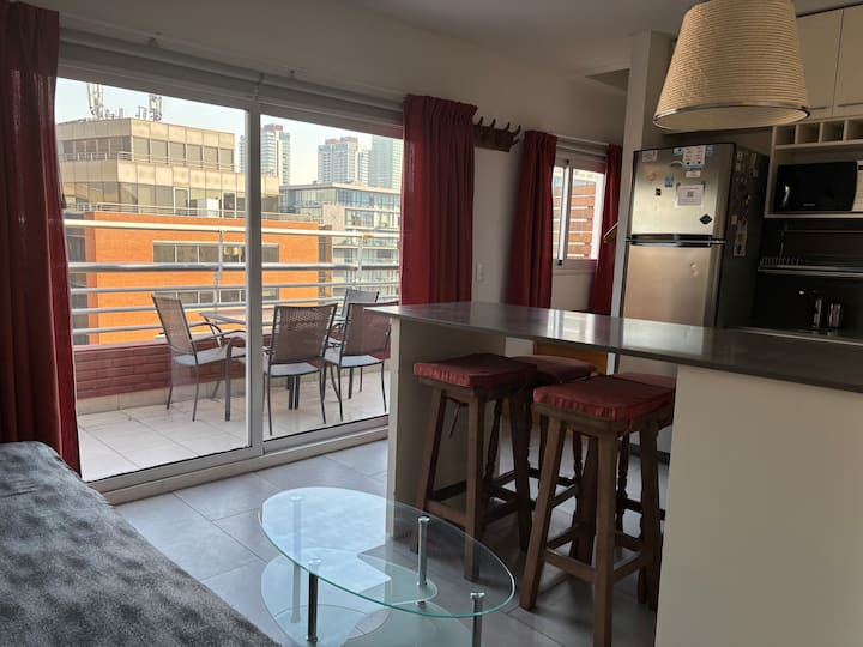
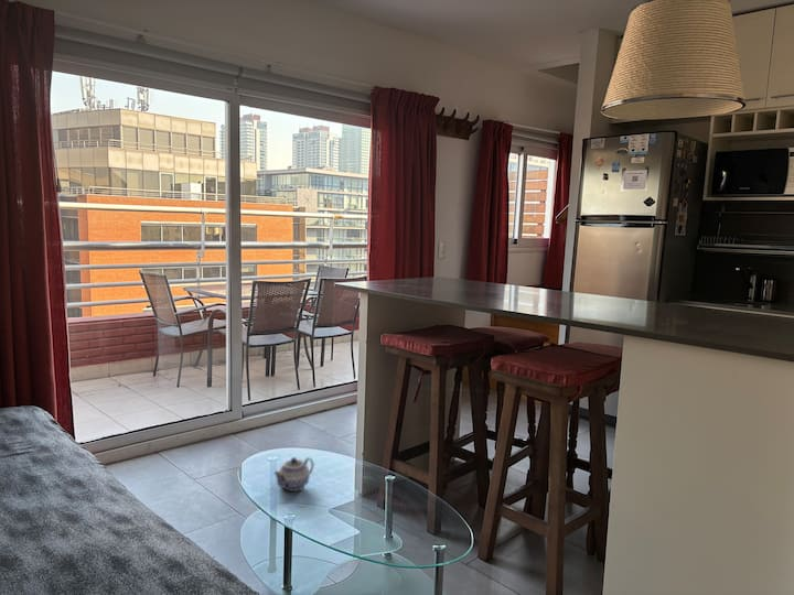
+ teapot [272,456,314,493]
